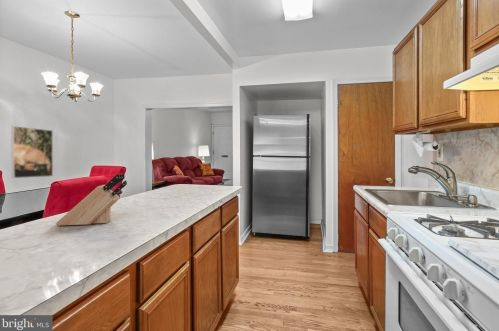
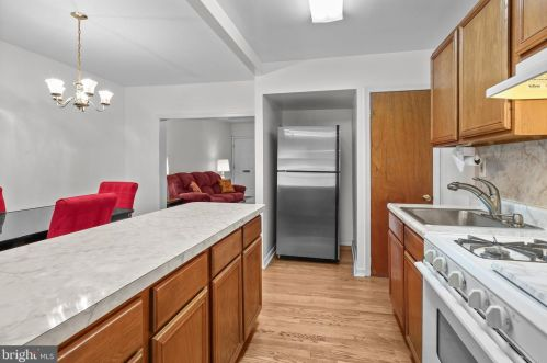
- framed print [11,125,54,179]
- knife block [55,173,128,227]
